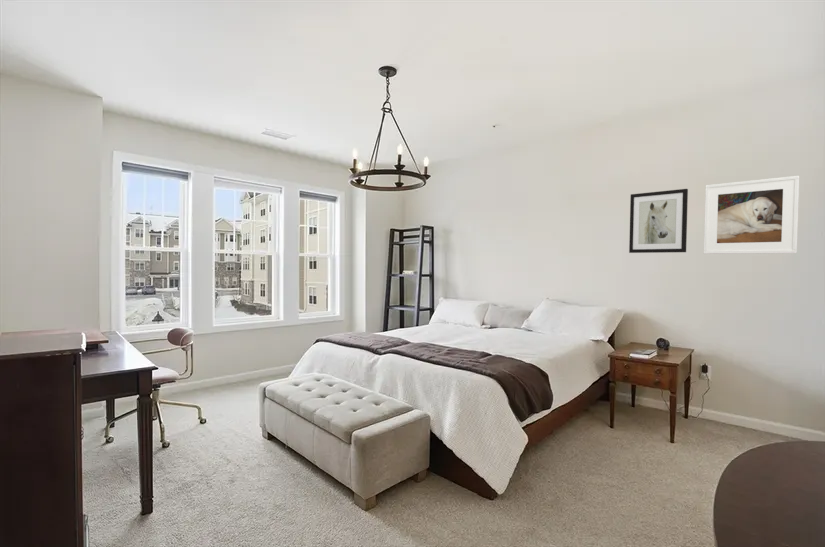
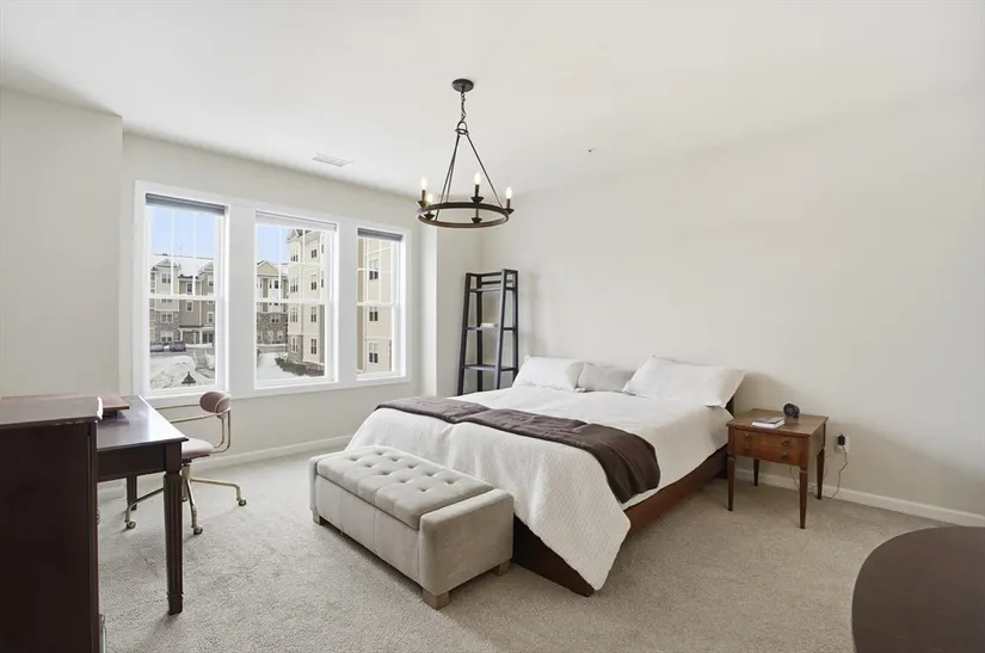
- wall art [628,188,689,254]
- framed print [703,175,800,255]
